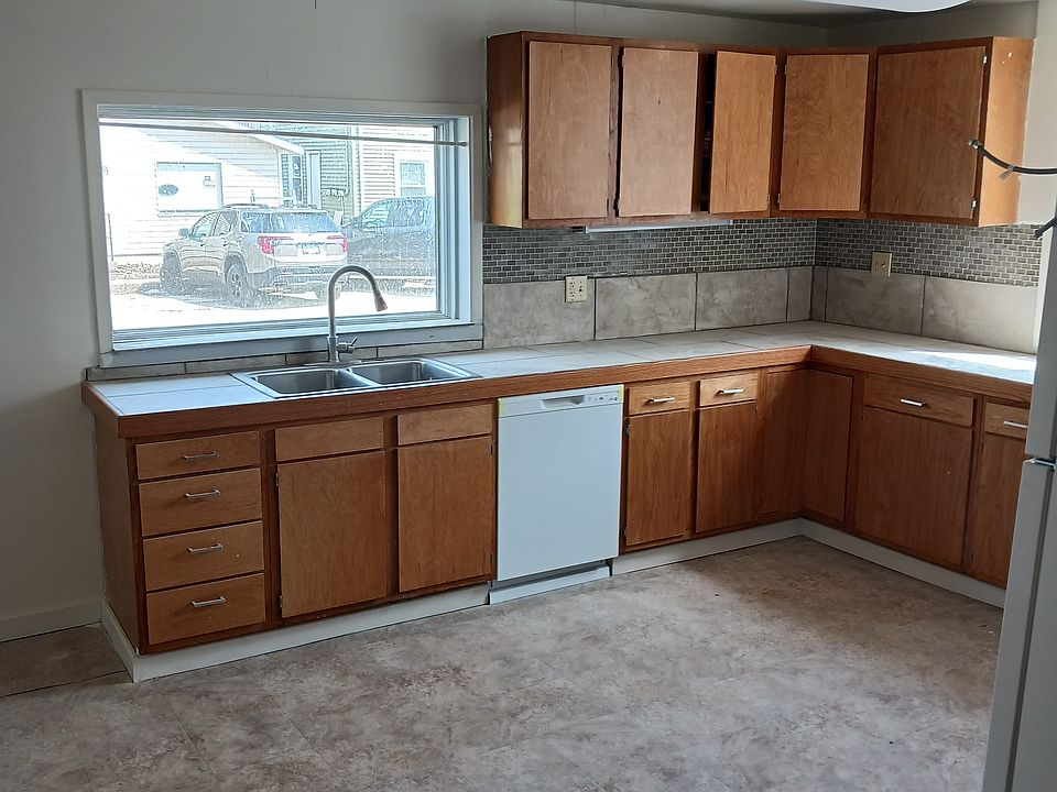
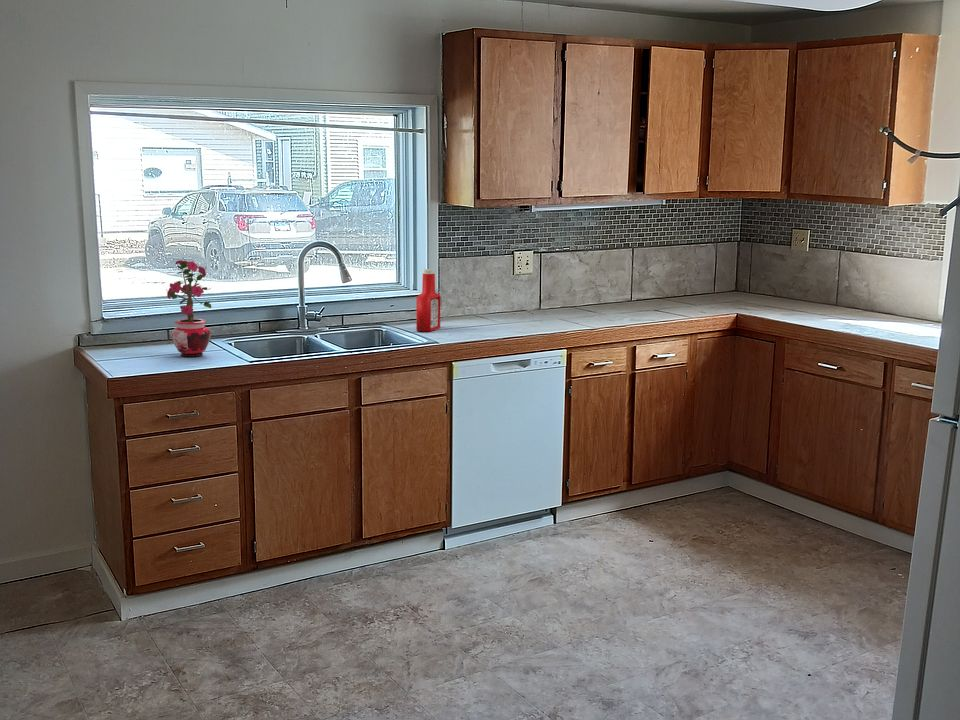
+ potted plant [165,257,212,358]
+ soap bottle [415,268,442,333]
